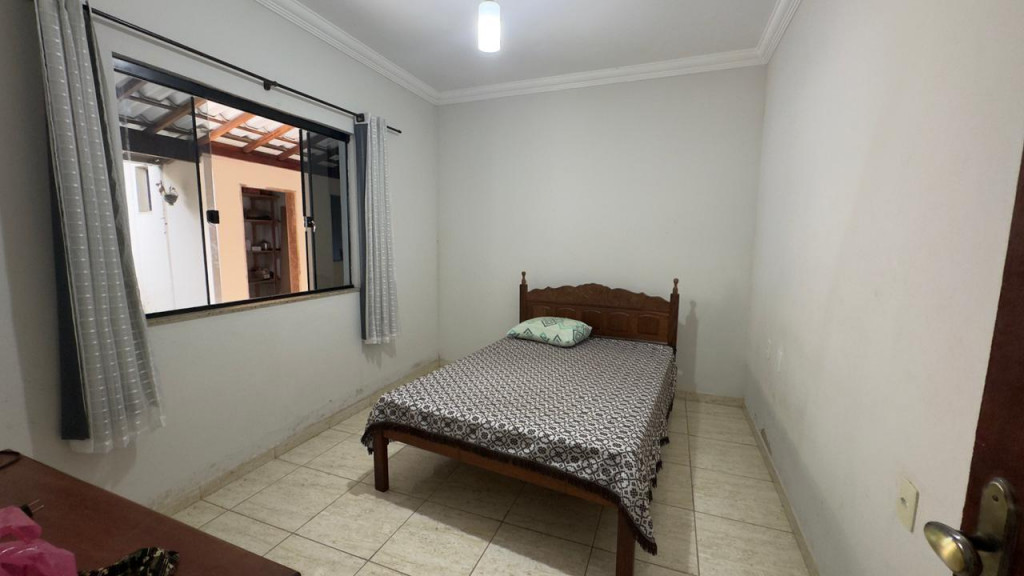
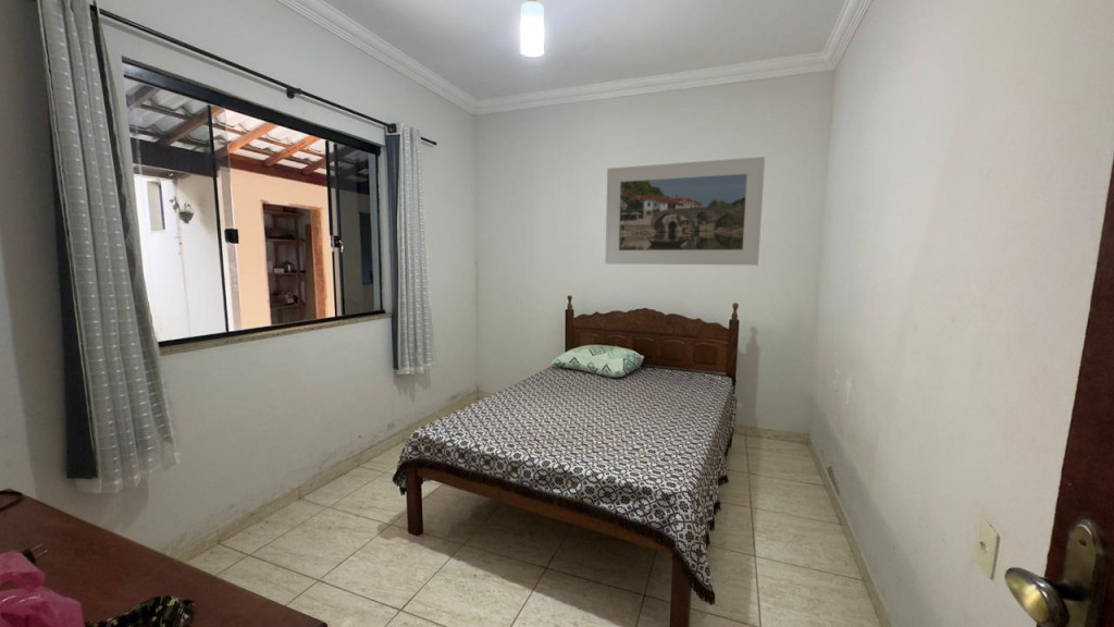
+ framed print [604,156,766,267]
